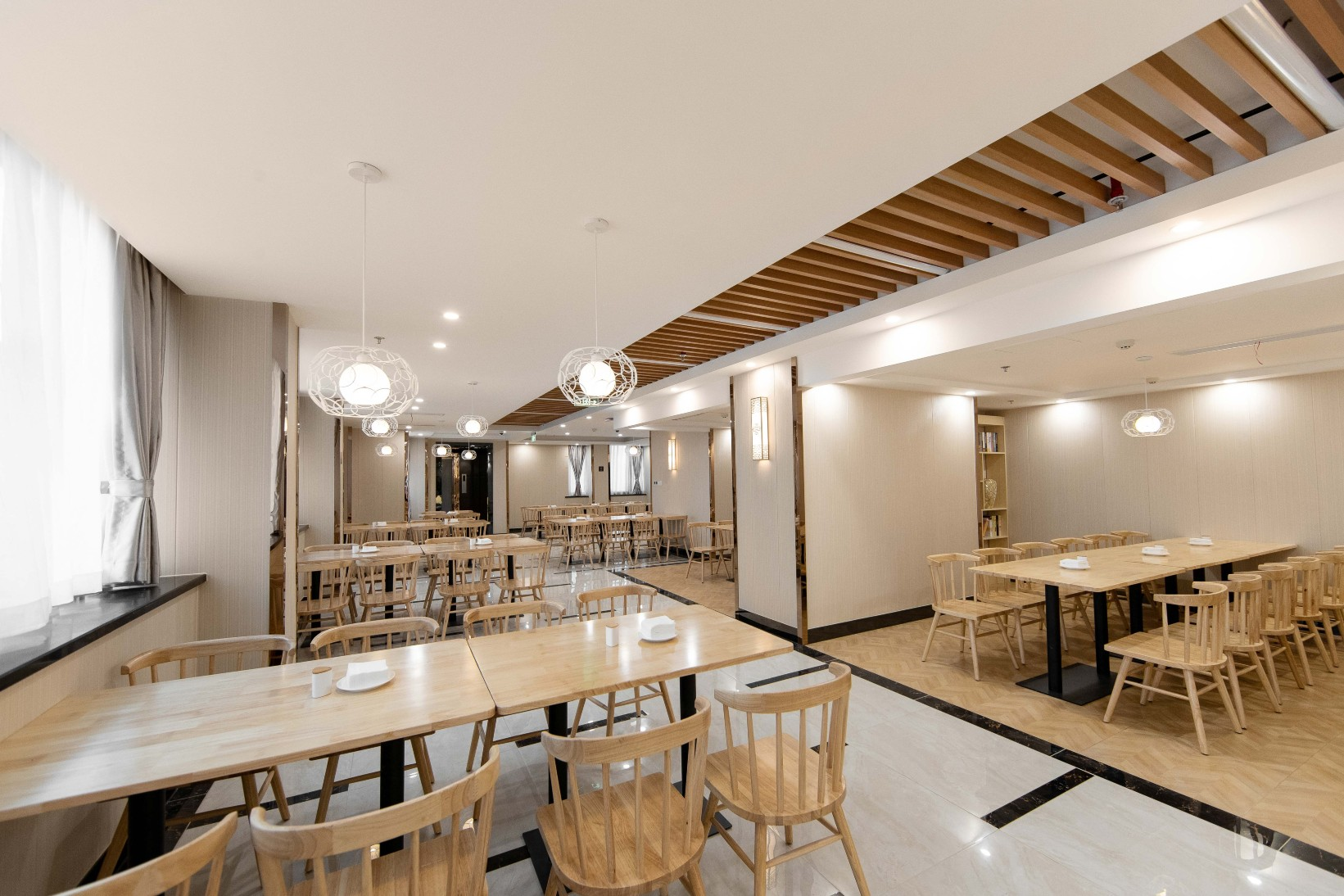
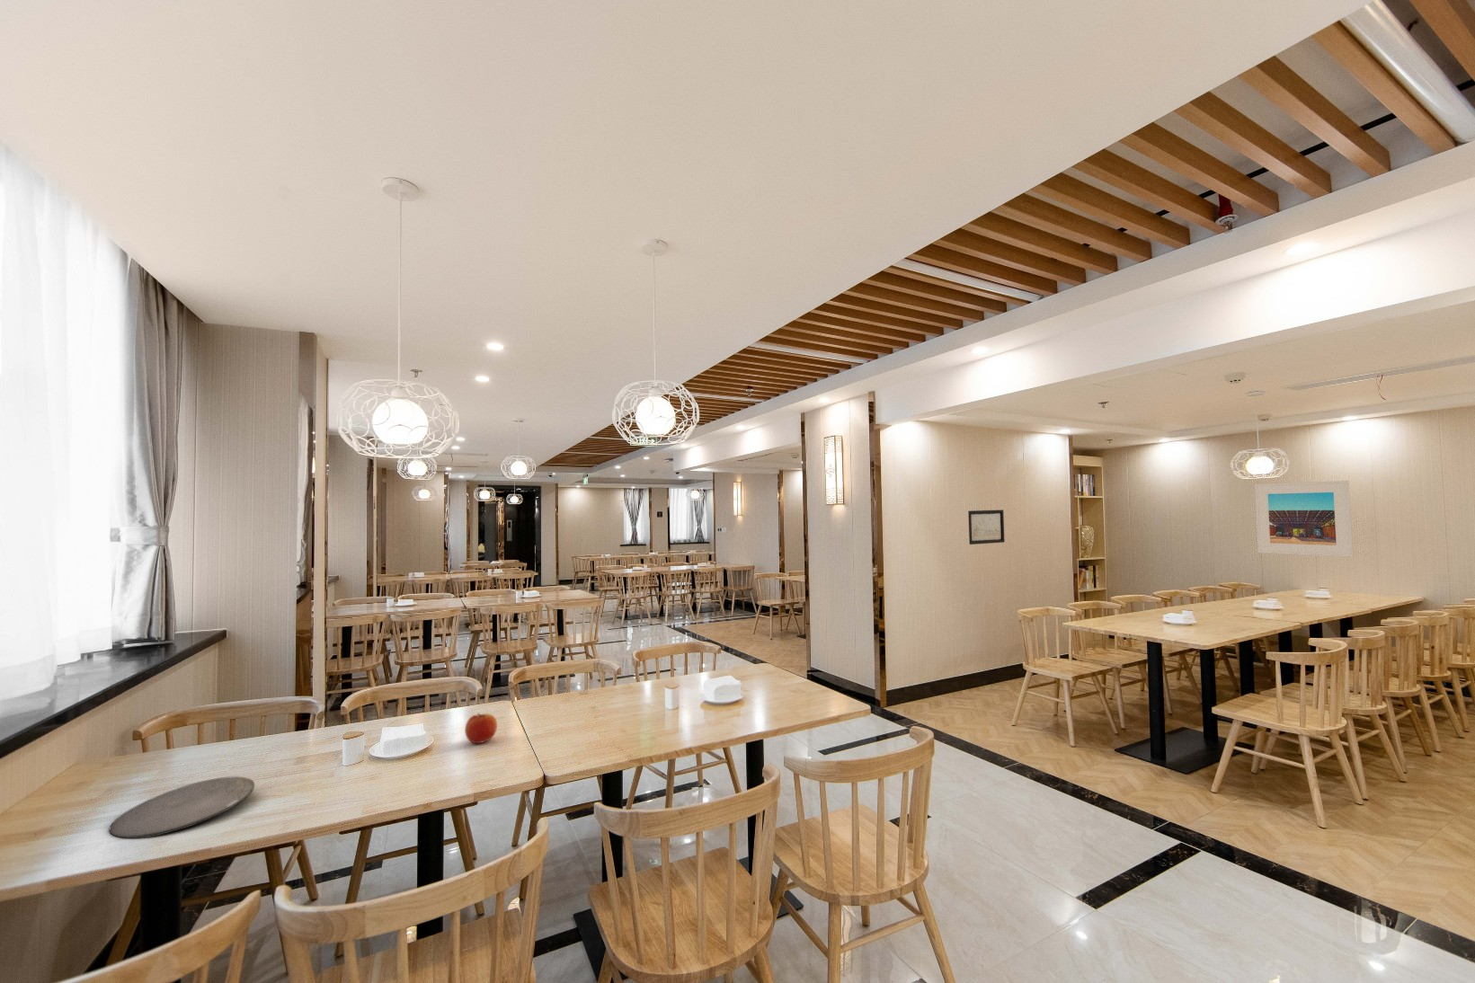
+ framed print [1254,479,1353,558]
+ wall art [967,509,1005,545]
+ plate [108,776,256,839]
+ fruit [464,712,498,744]
